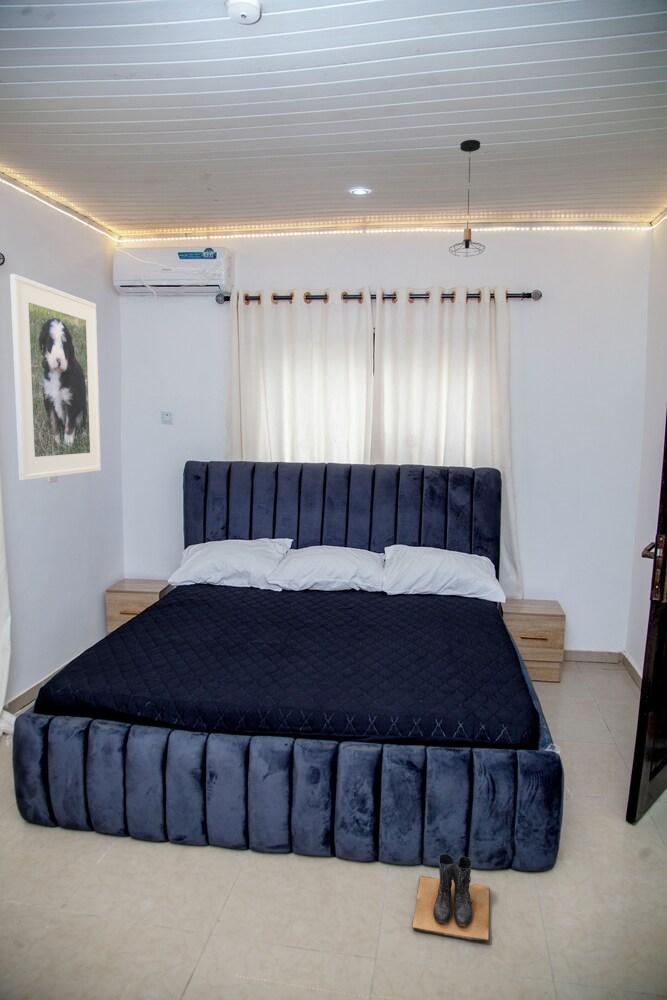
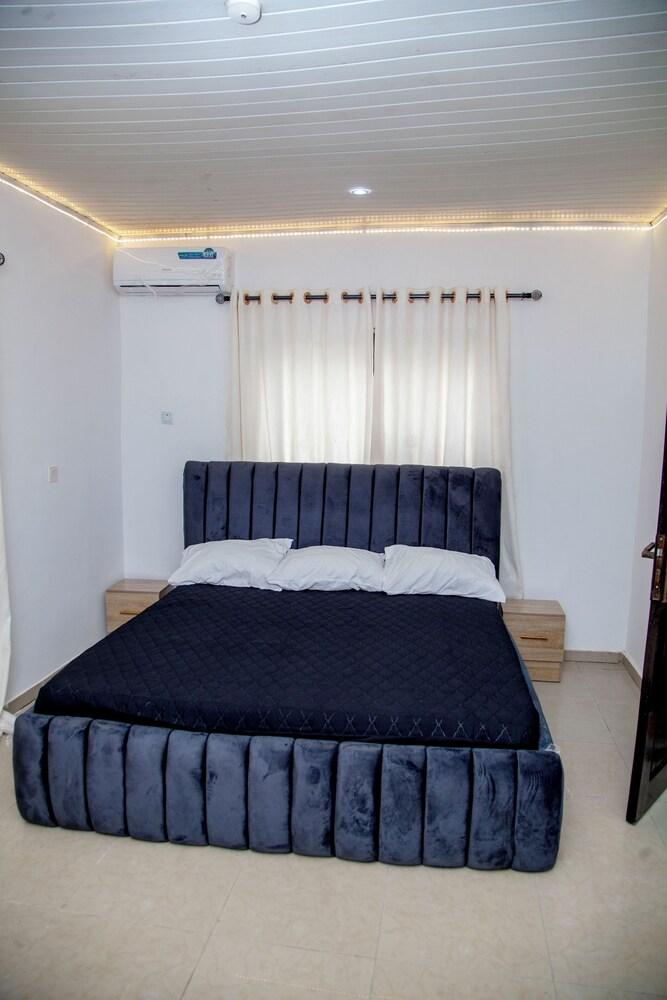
- pendant light [448,139,486,258]
- boots [411,853,491,943]
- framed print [9,273,102,481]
